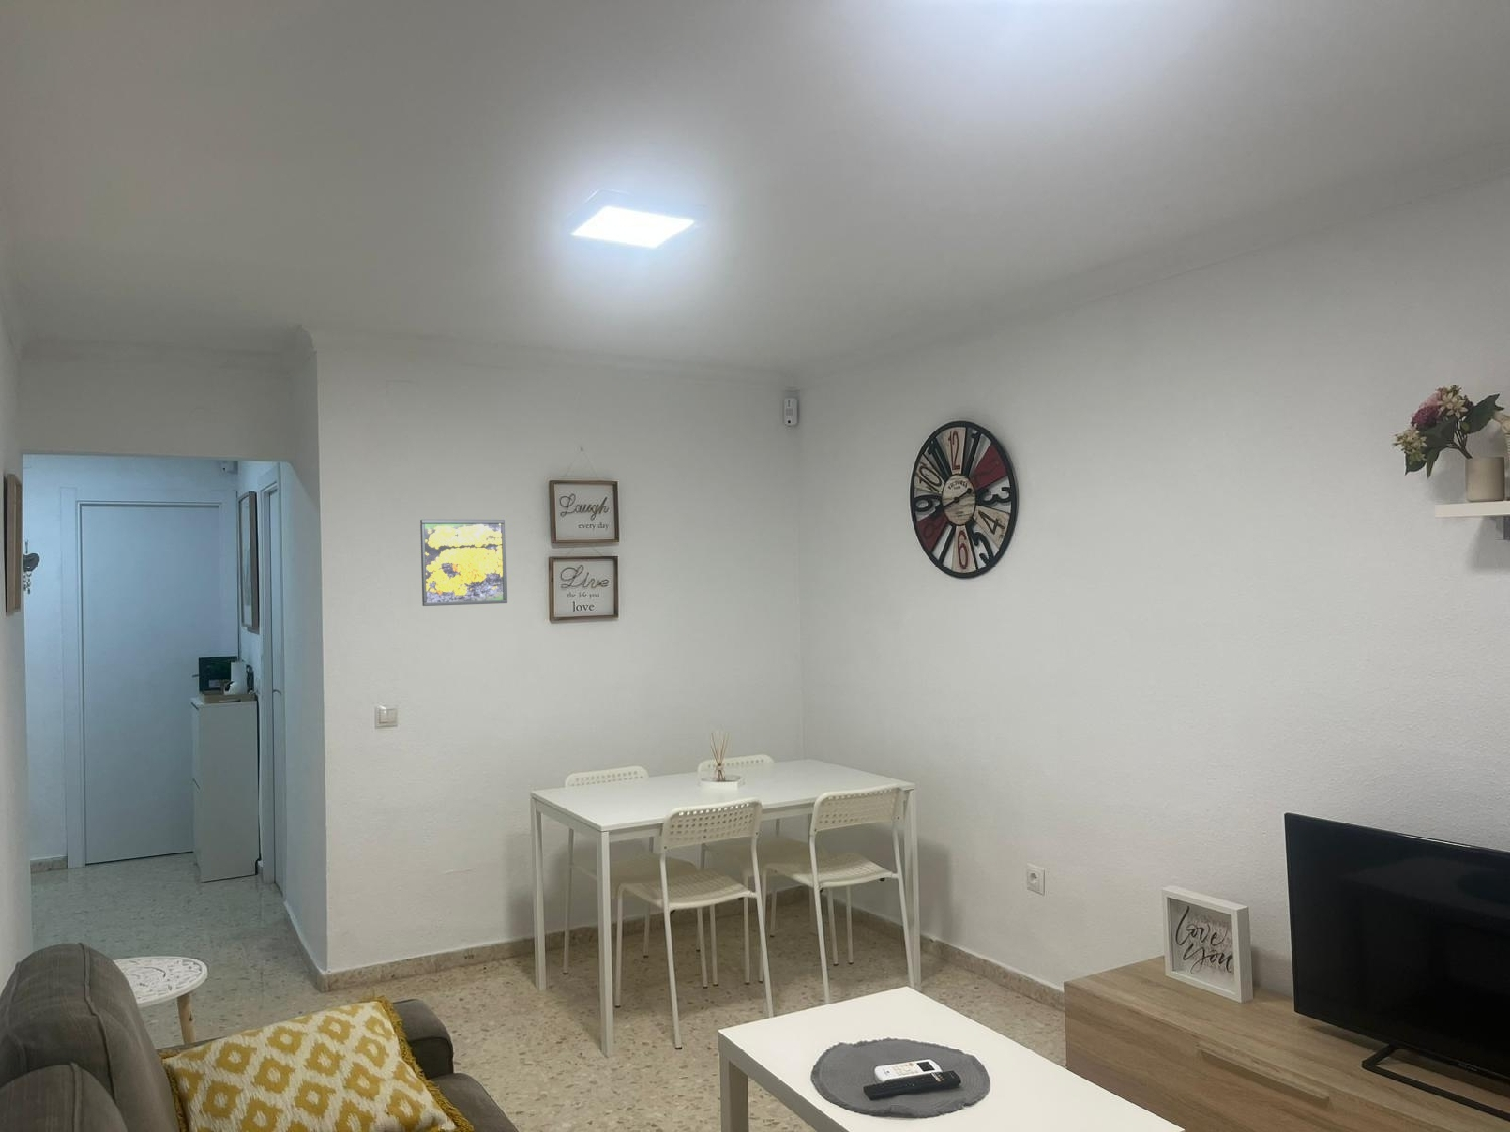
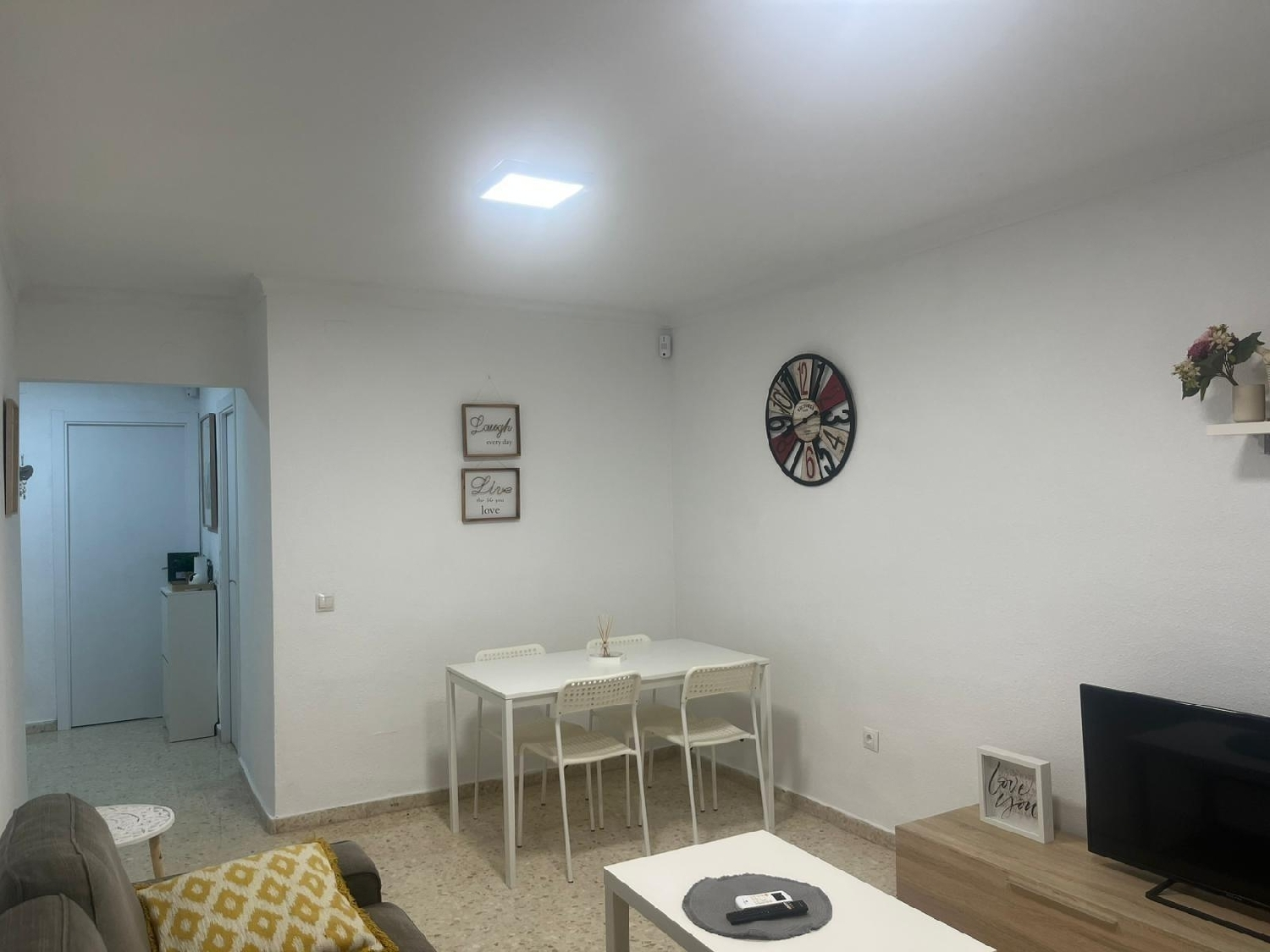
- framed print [419,520,509,606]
